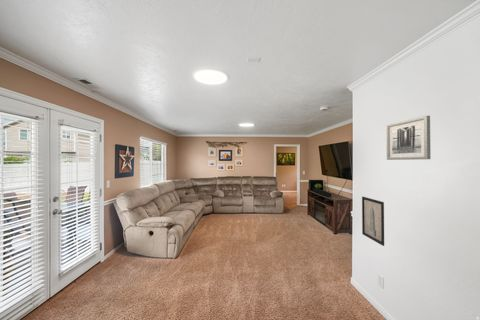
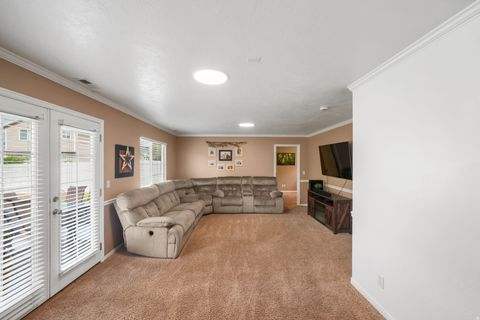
- wall art [361,196,385,247]
- wall art [385,115,432,161]
